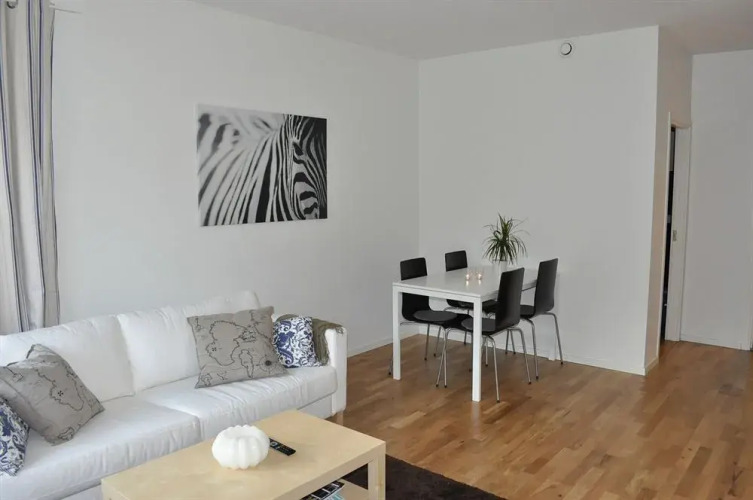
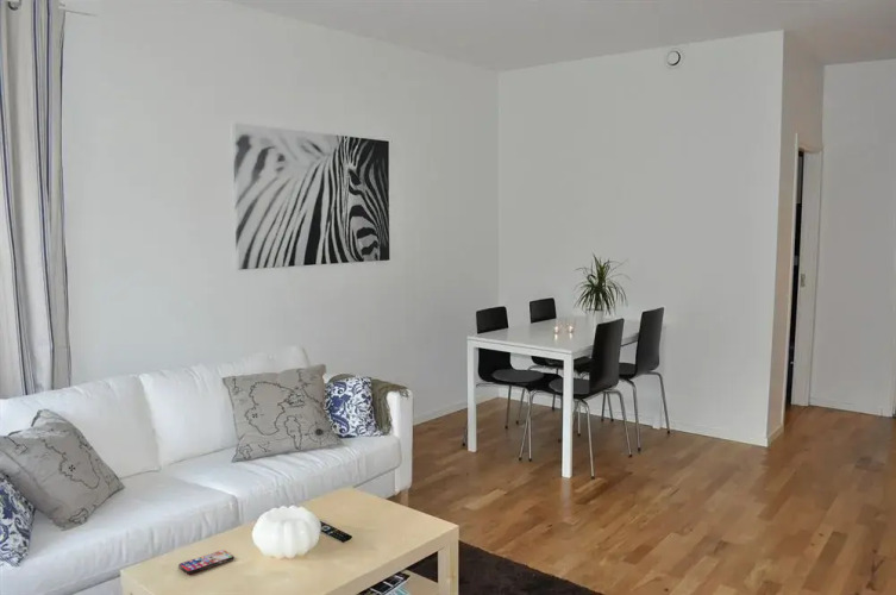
+ smartphone [177,549,234,575]
